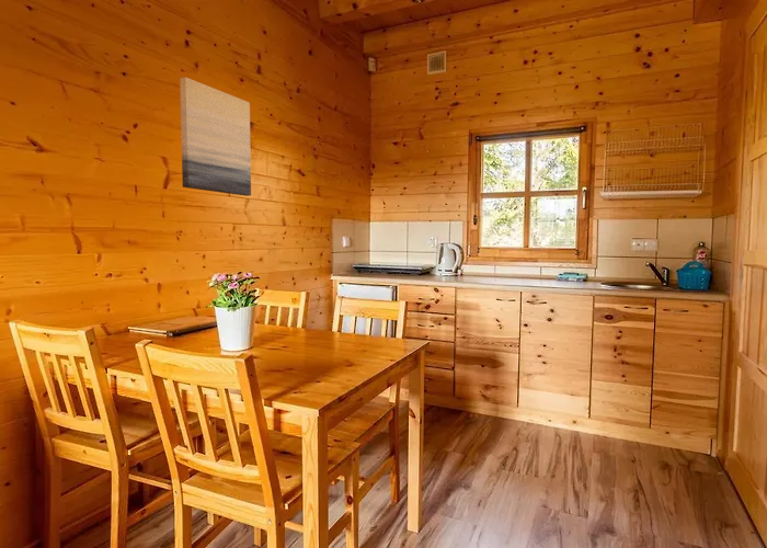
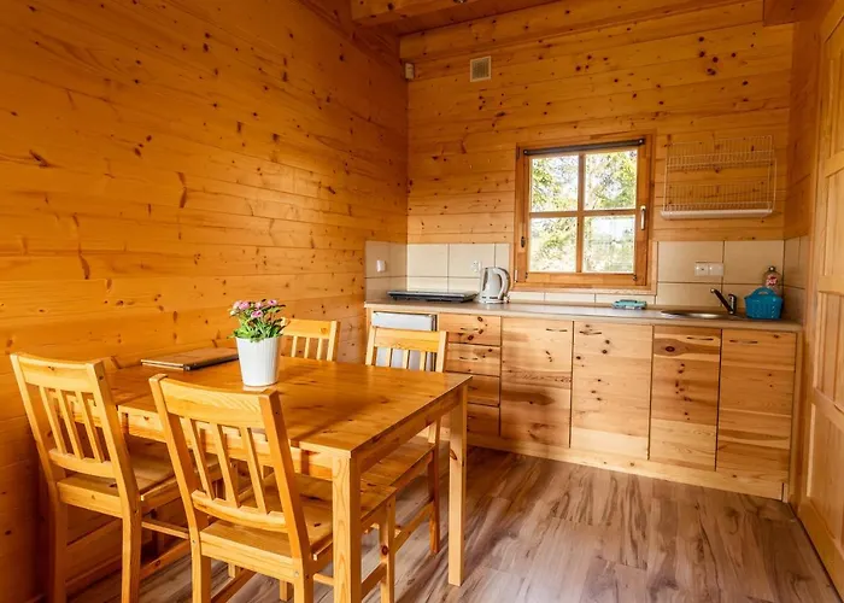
- wall art [179,77,252,197]
